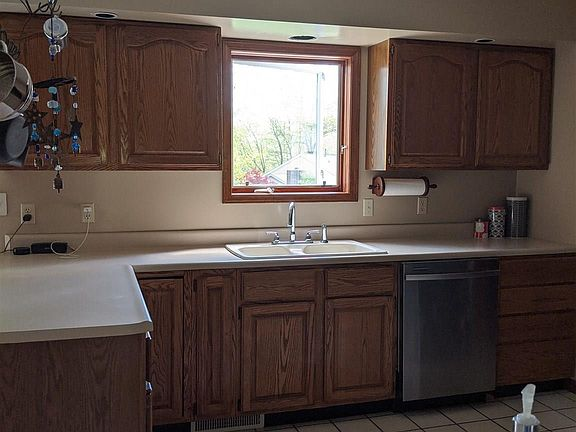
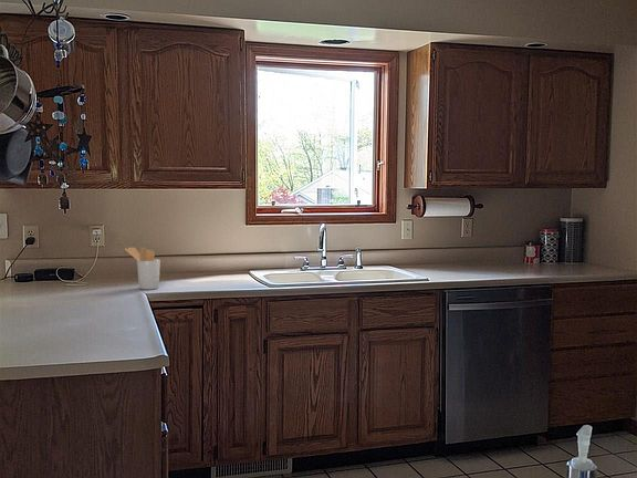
+ utensil holder [124,246,161,290]
